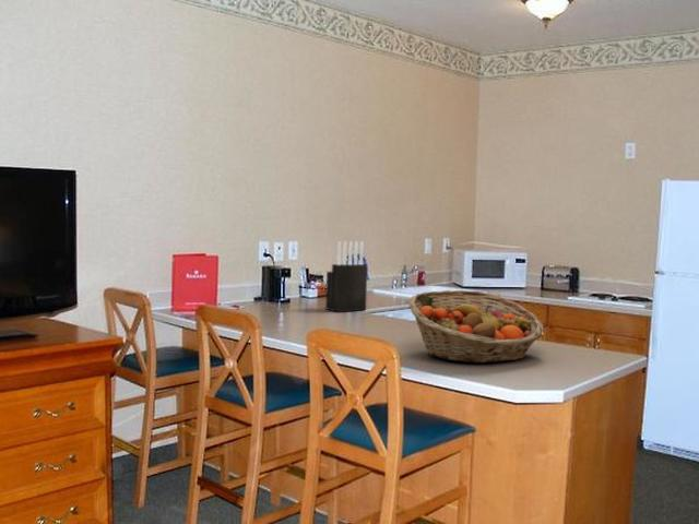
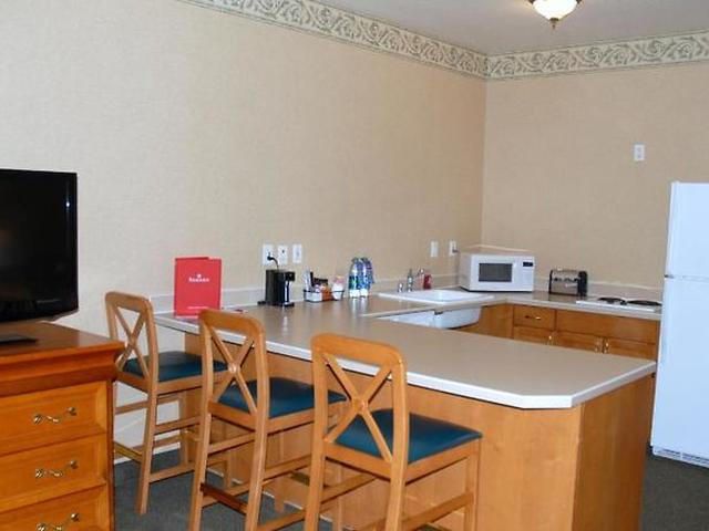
- fruit basket [407,289,545,365]
- knife block [324,240,368,313]
